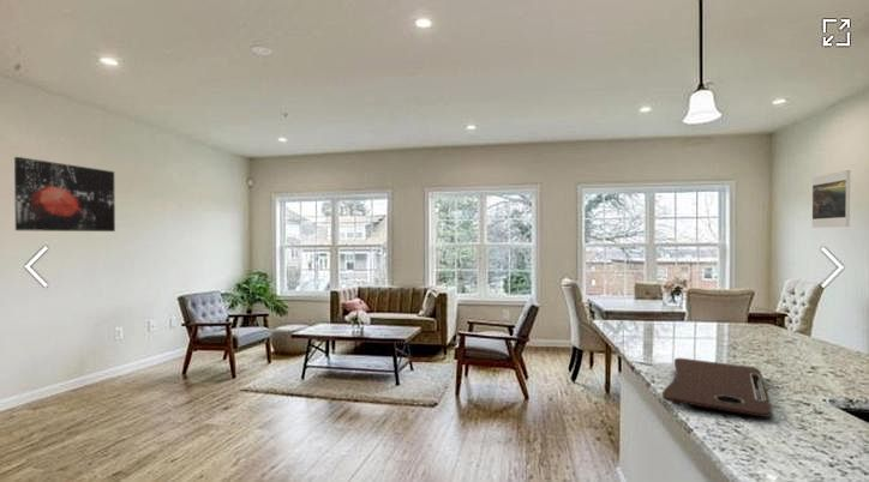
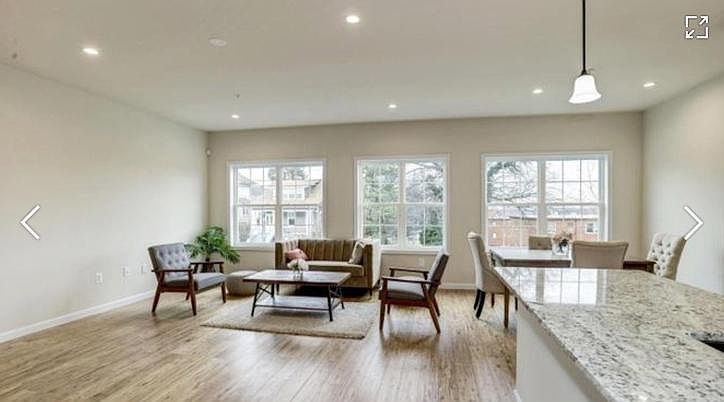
- wall art [13,156,116,233]
- cutting board [661,357,773,418]
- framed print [811,169,851,229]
